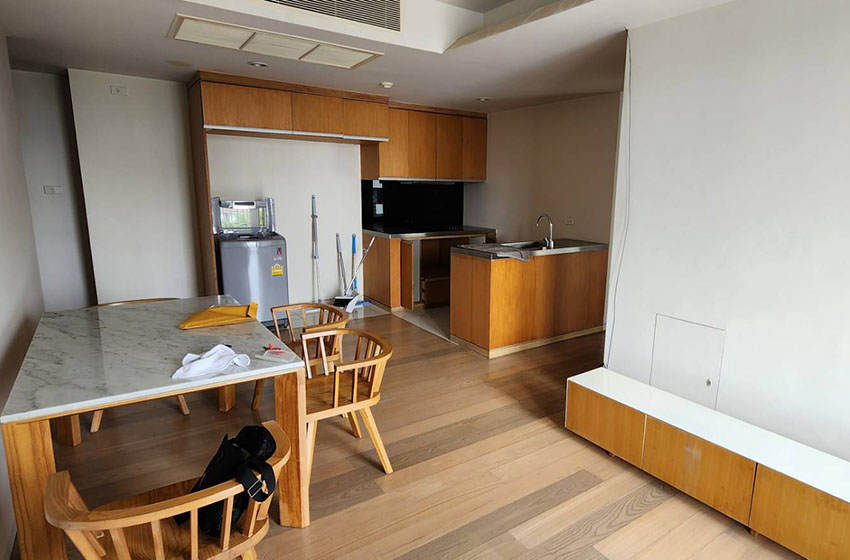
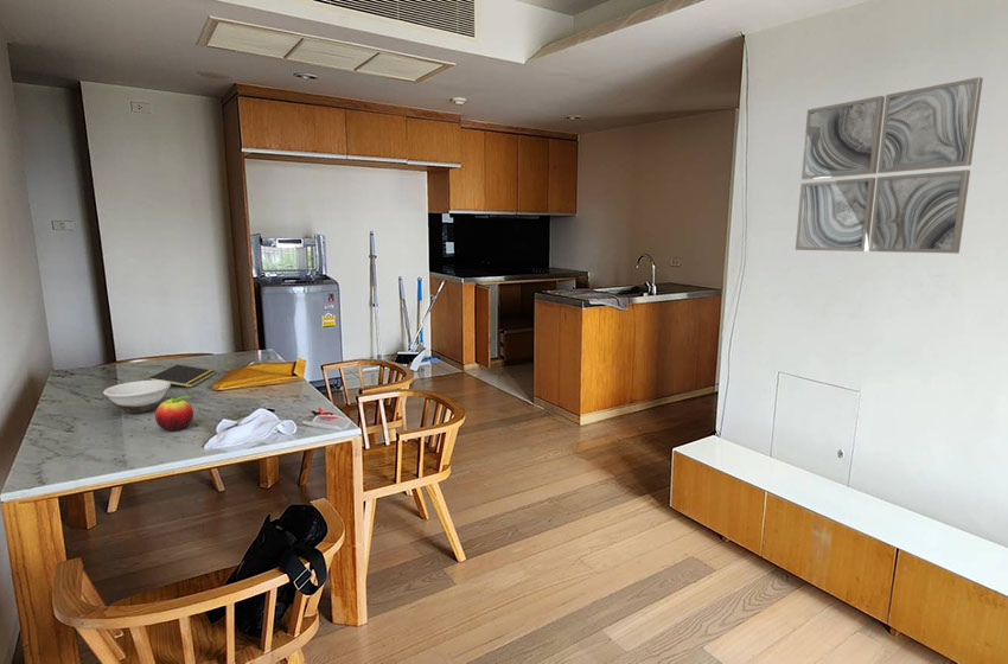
+ fruit [154,395,194,432]
+ bowl [102,379,172,415]
+ wall art [795,76,984,255]
+ notepad [148,364,216,389]
